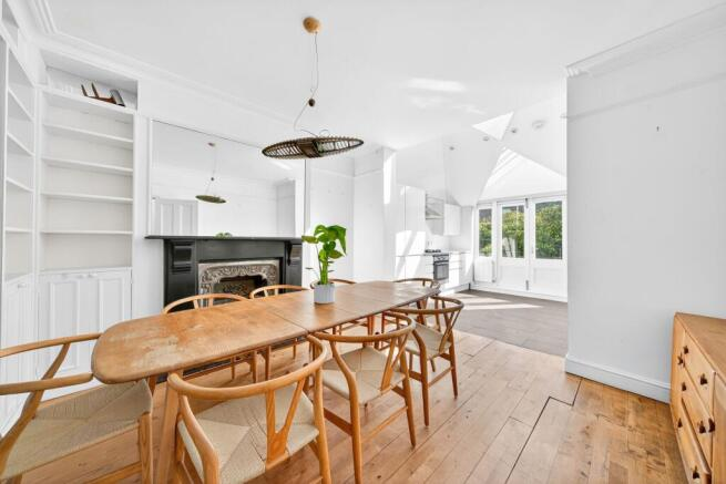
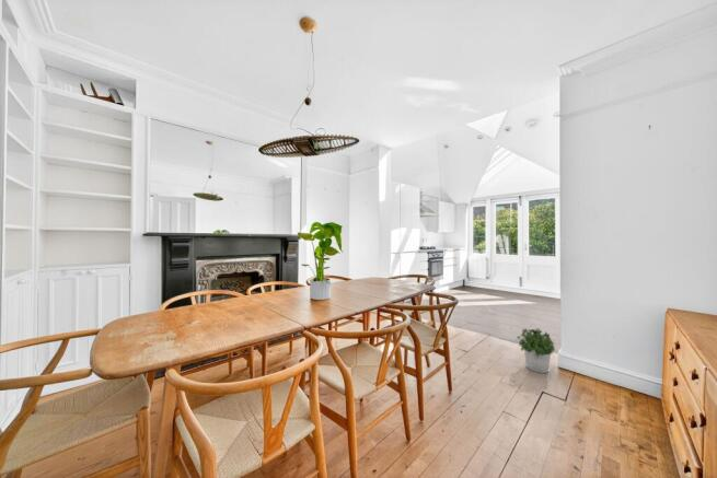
+ potted plant [517,327,556,374]
